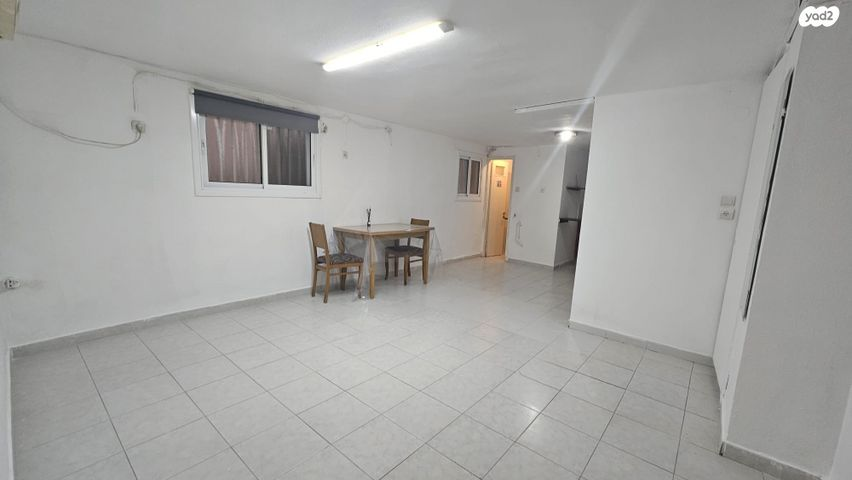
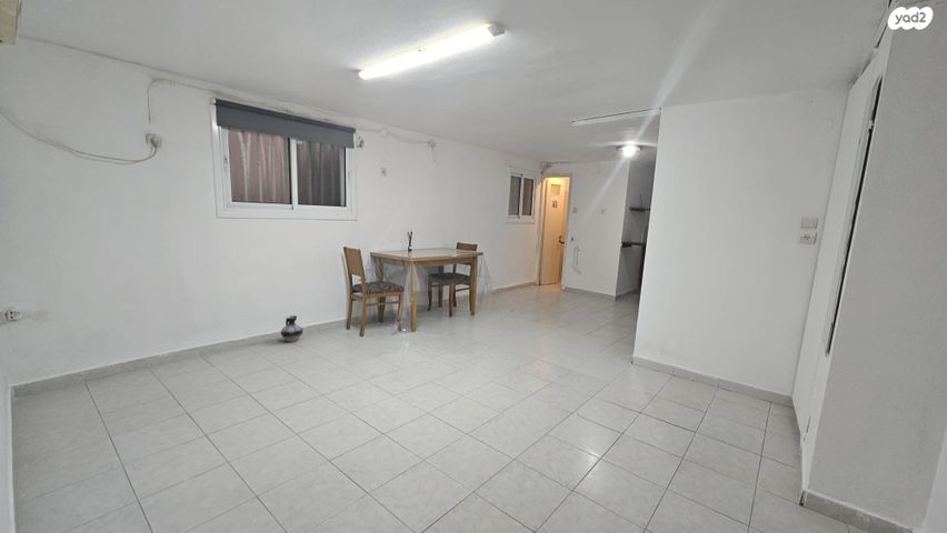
+ ceramic jug [280,314,303,343]
